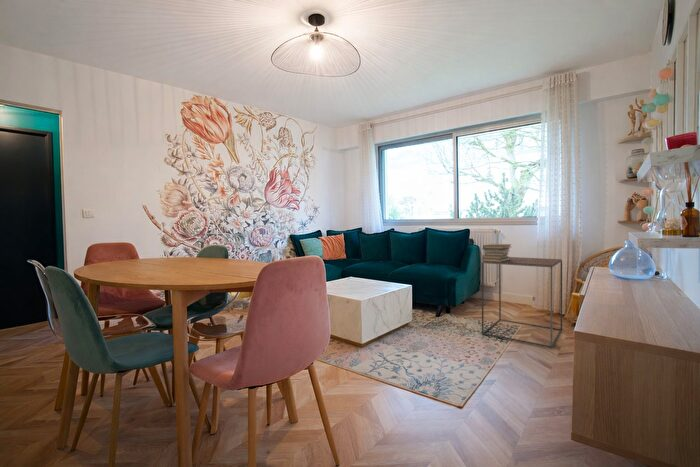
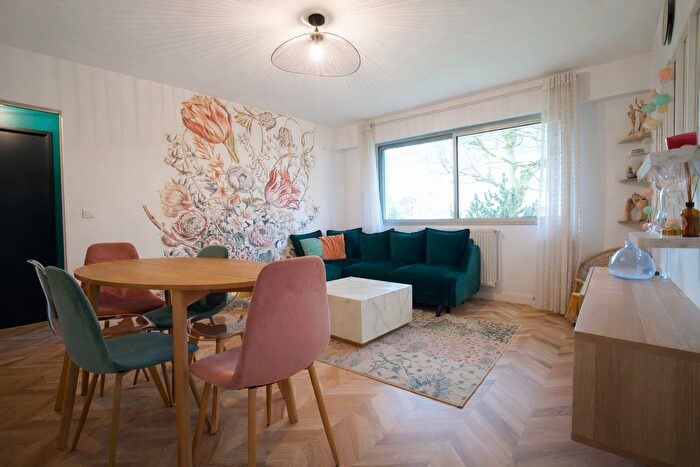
- book stack [481,243,513,262]
- side table [481,256,563,349]
